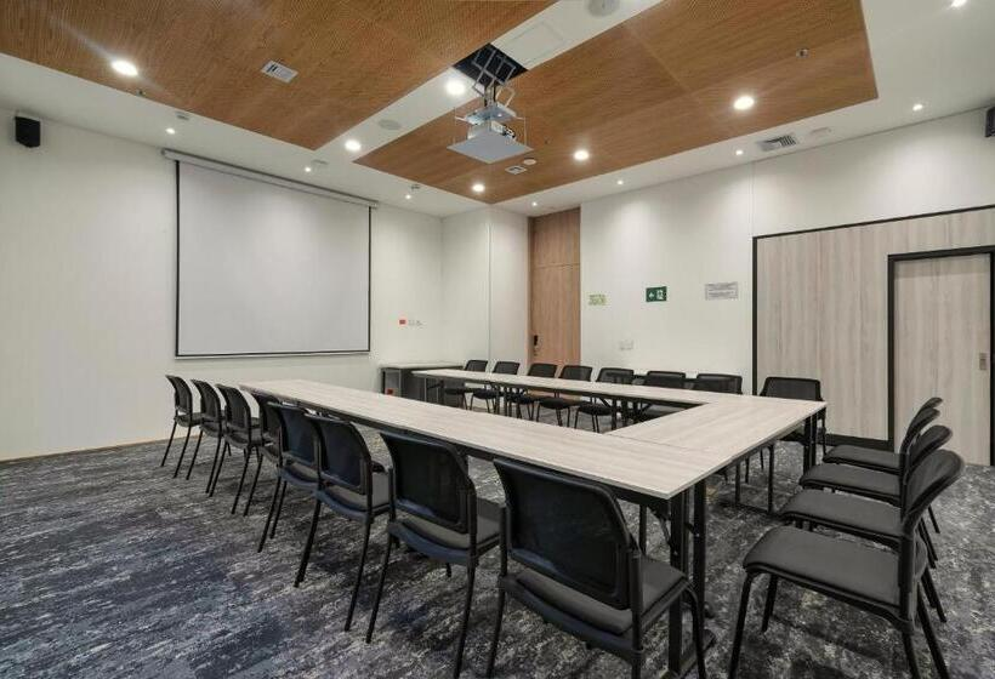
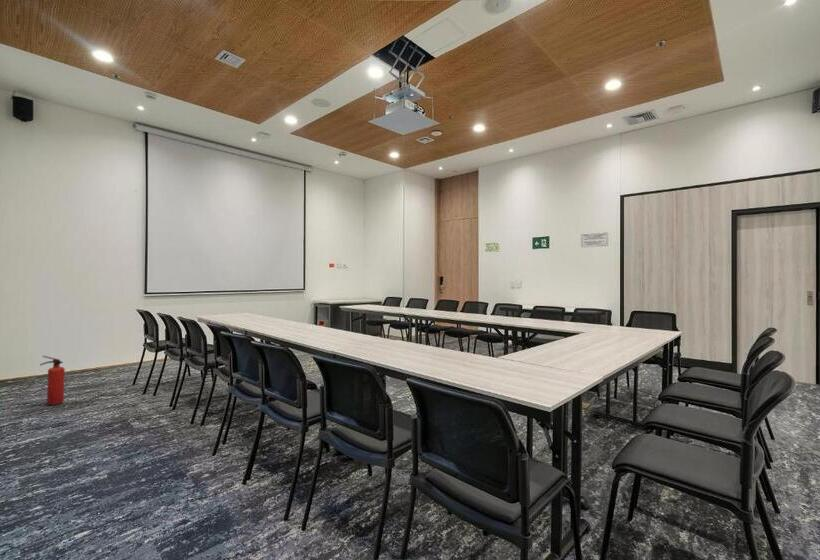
+ fire extinguisher [39,355,66,406]
